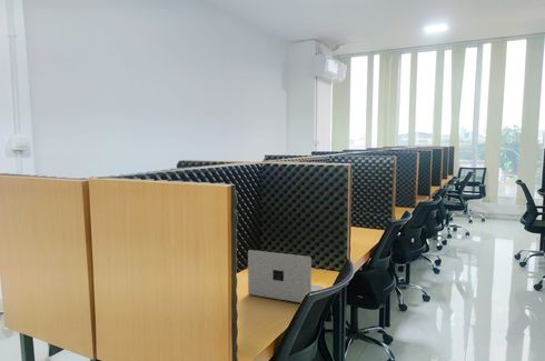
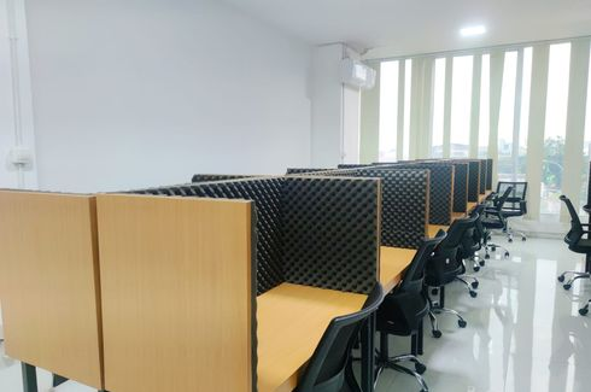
- laptop [247,249,324,303]
